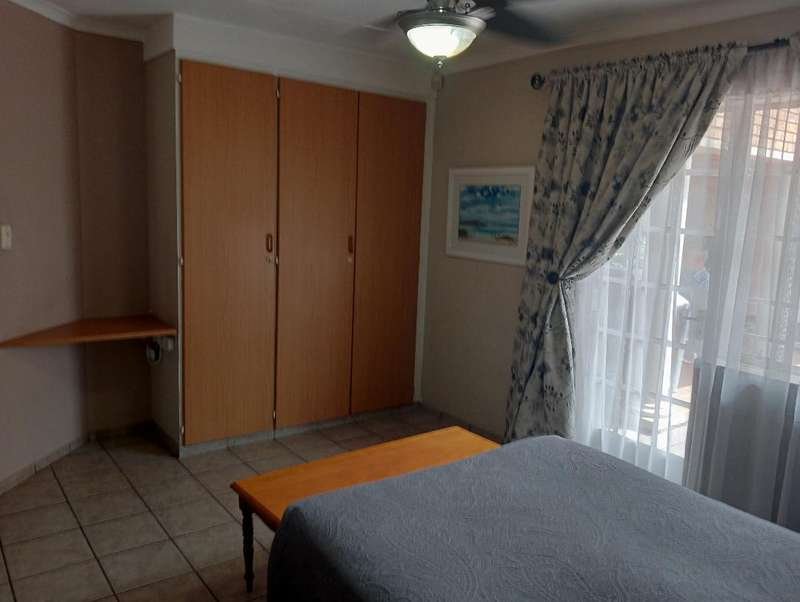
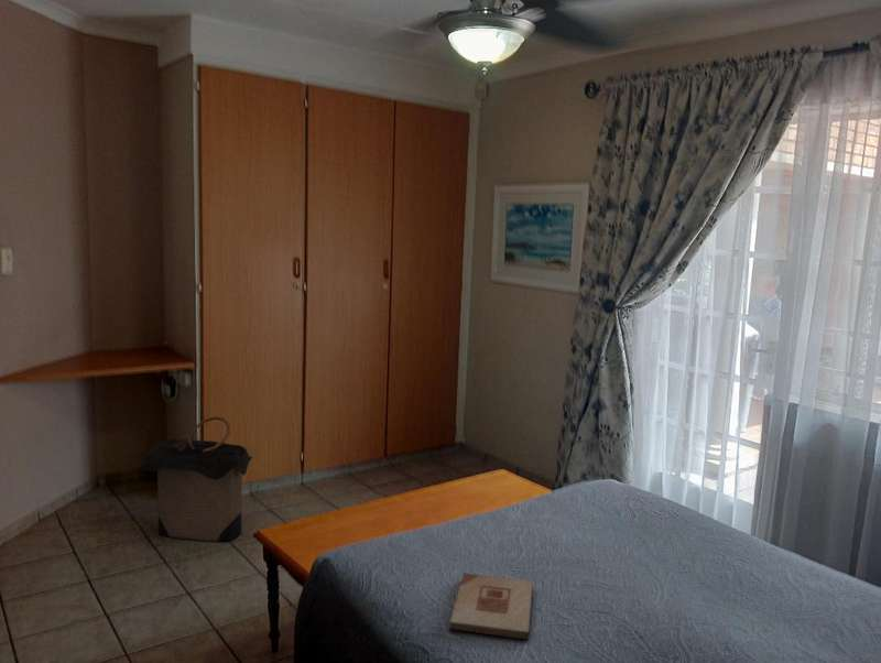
+ wooden plaque [448,572,534,641]
+ laundry hamper [140,415,254,543]
